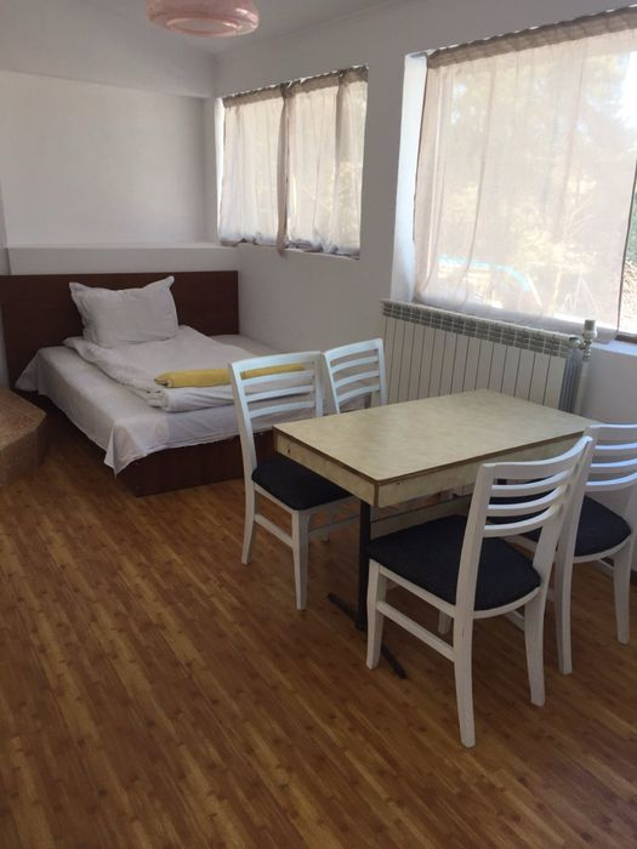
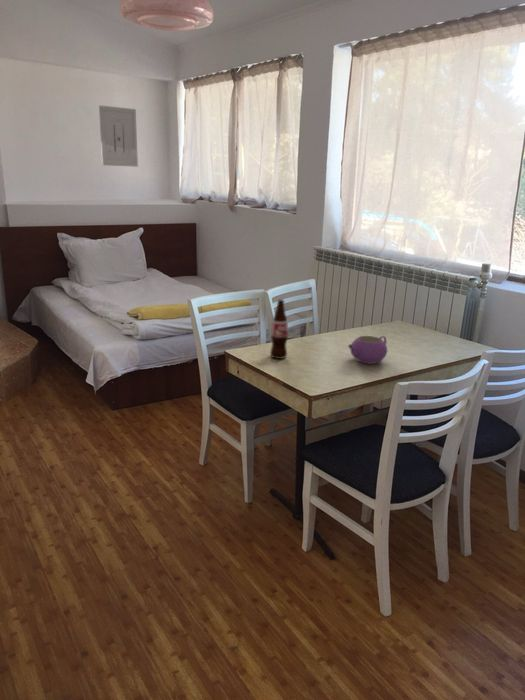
+ teapot [347,335,388,365]
+ wall art [98,104,139,168]
+ bottle [269,298,289,360]
